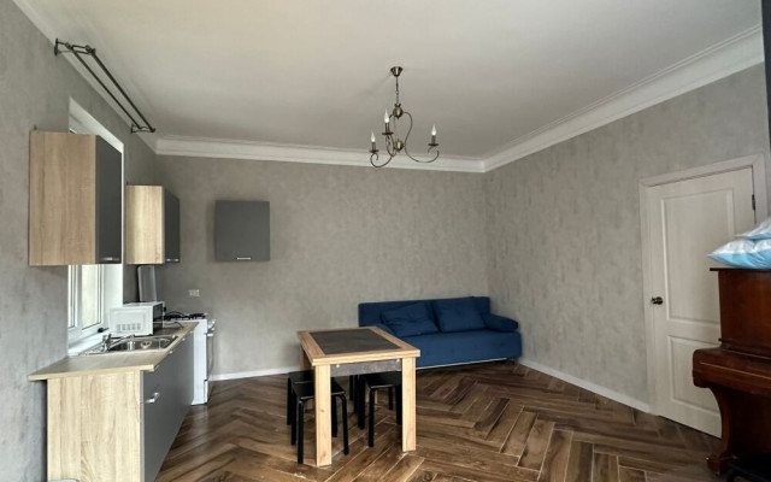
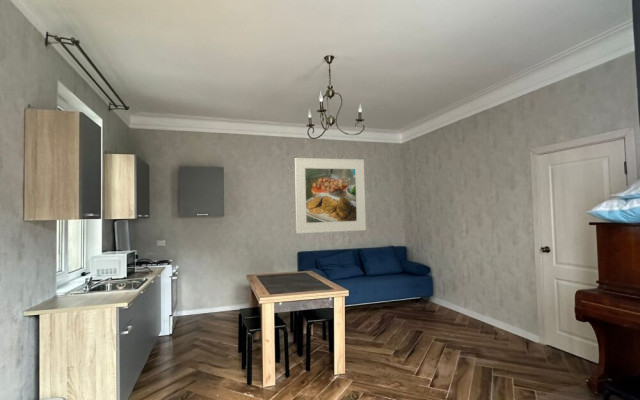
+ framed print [294,157,367,234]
